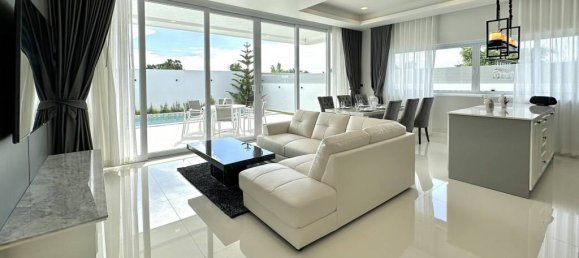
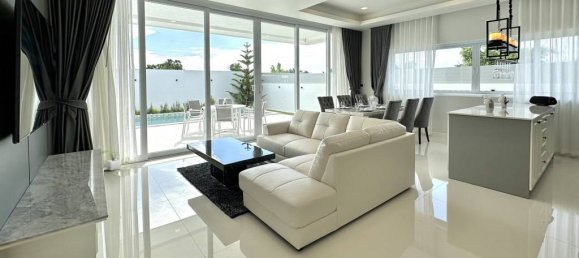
+ potted plant [101,150,127,172]
